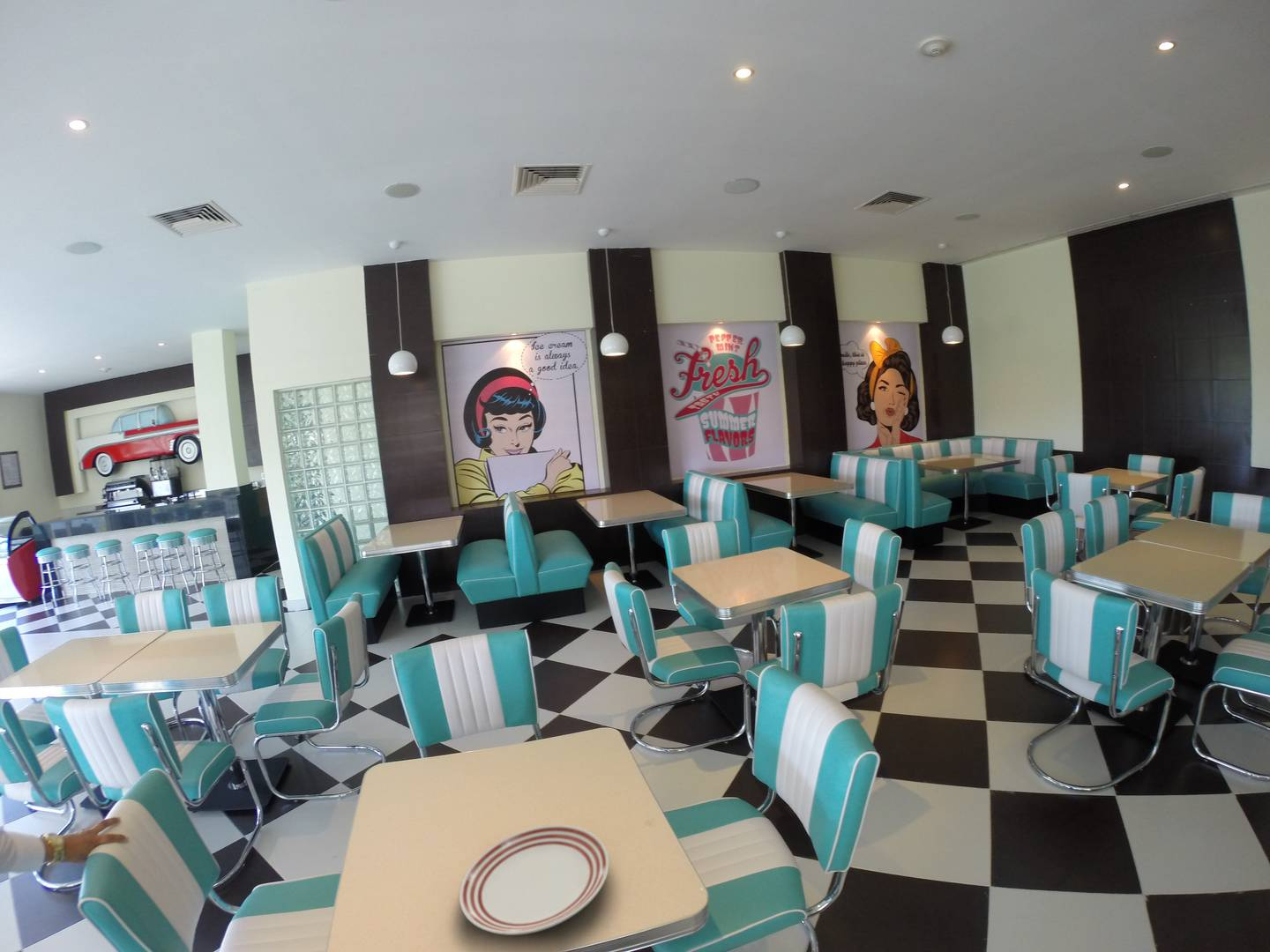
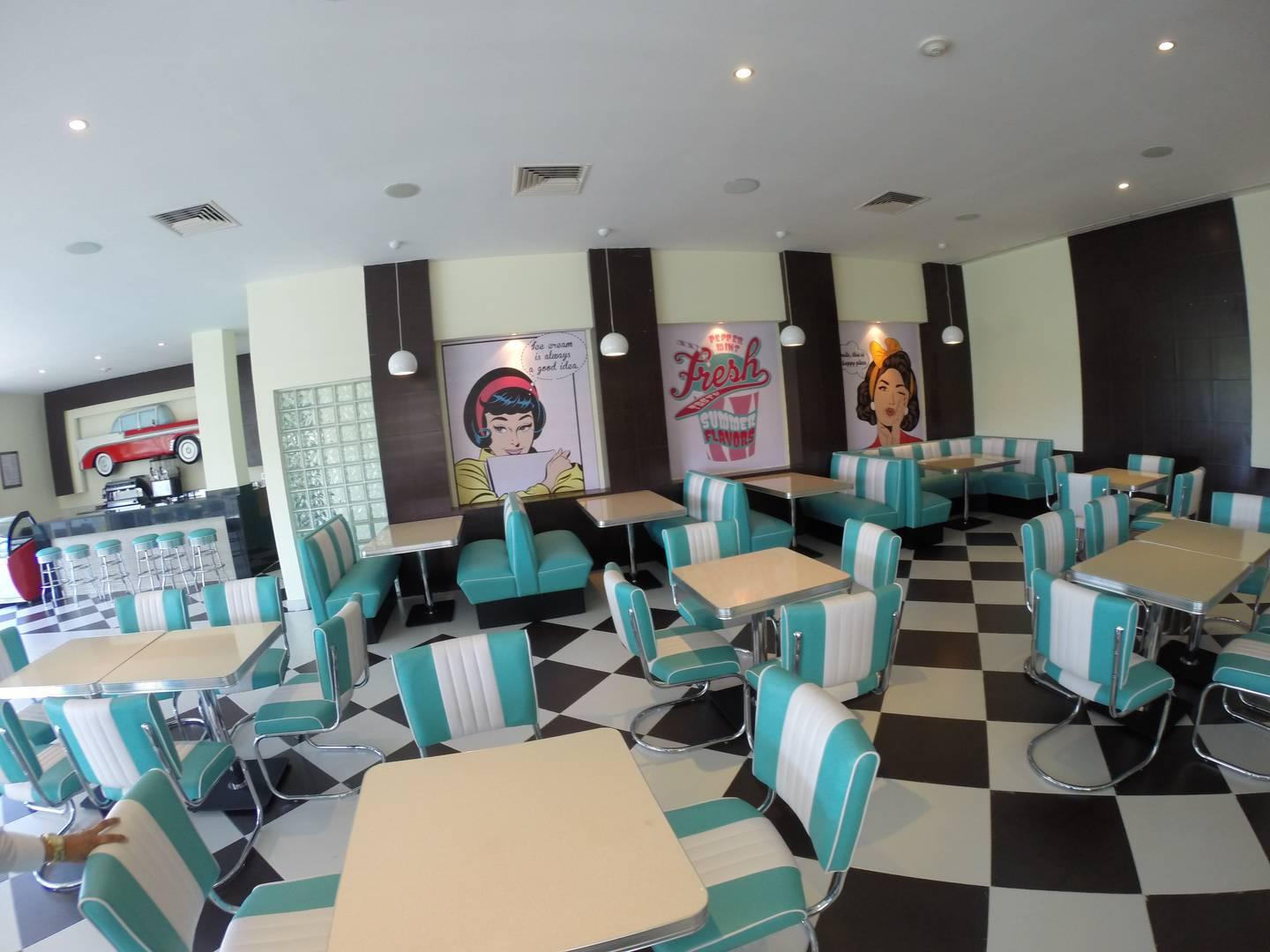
- dinner plate [459,824,610,936]
